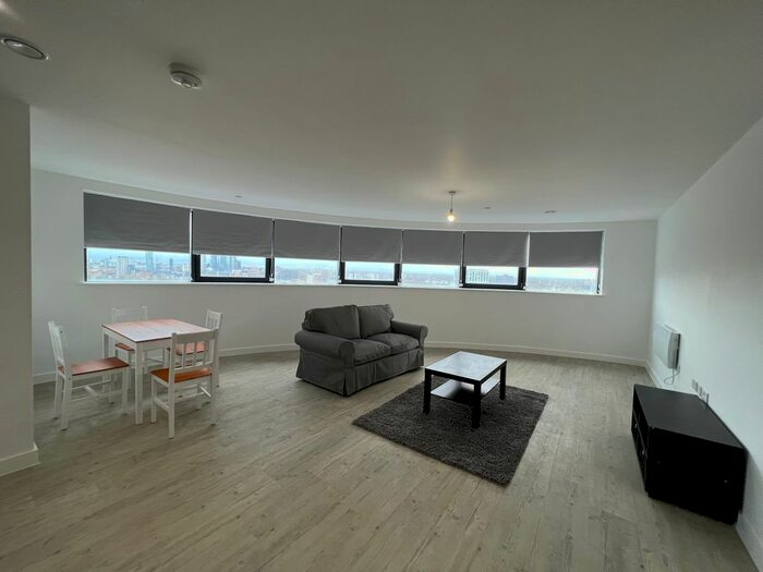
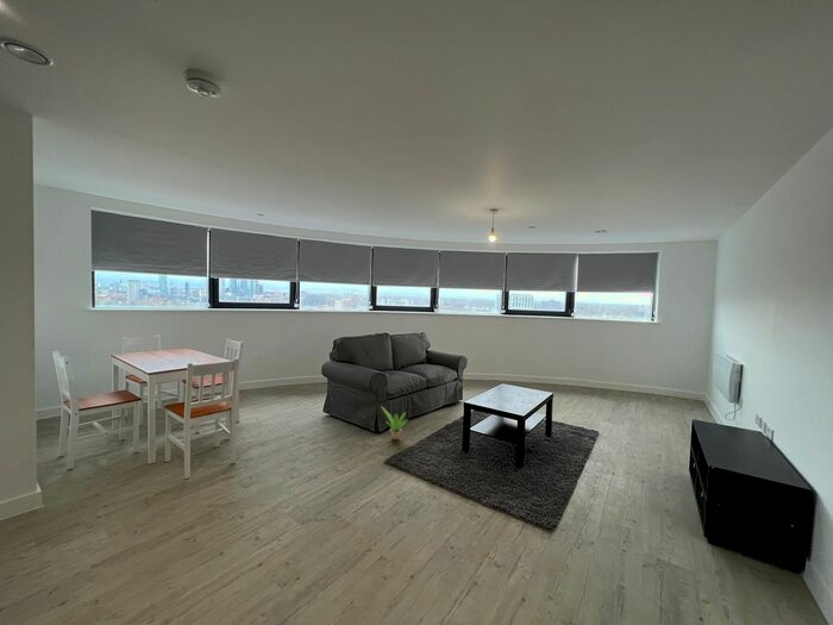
+ potted plant [380,406,408,440]
